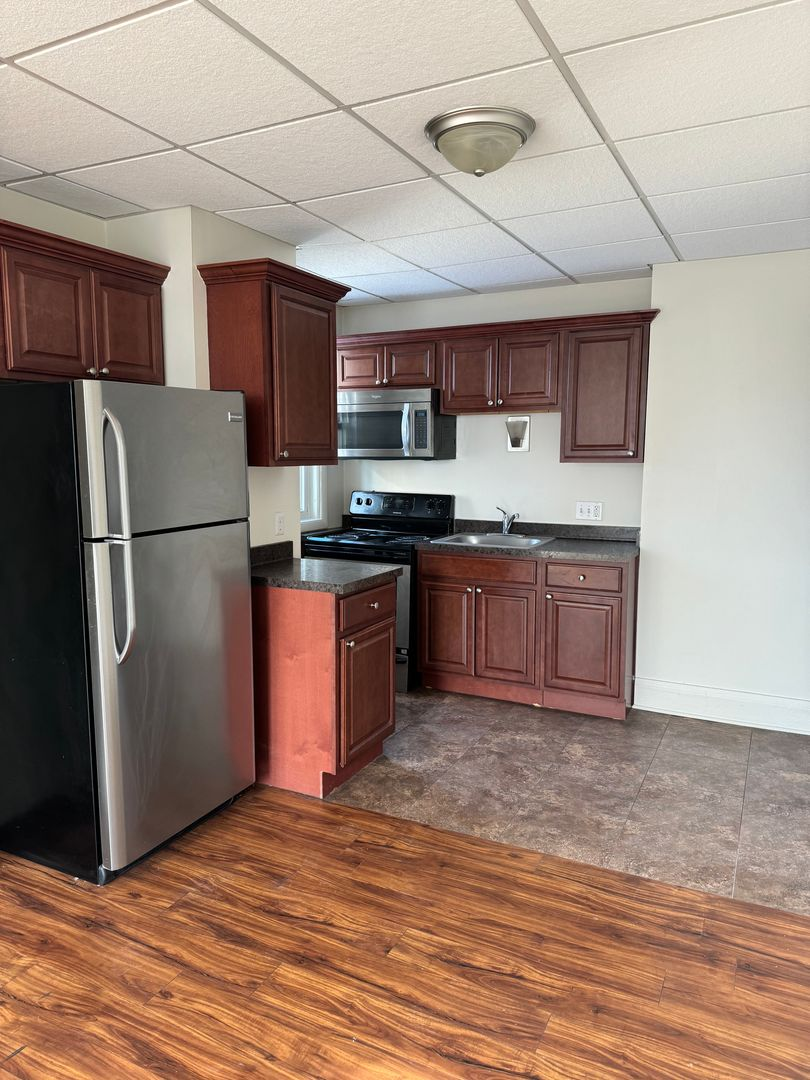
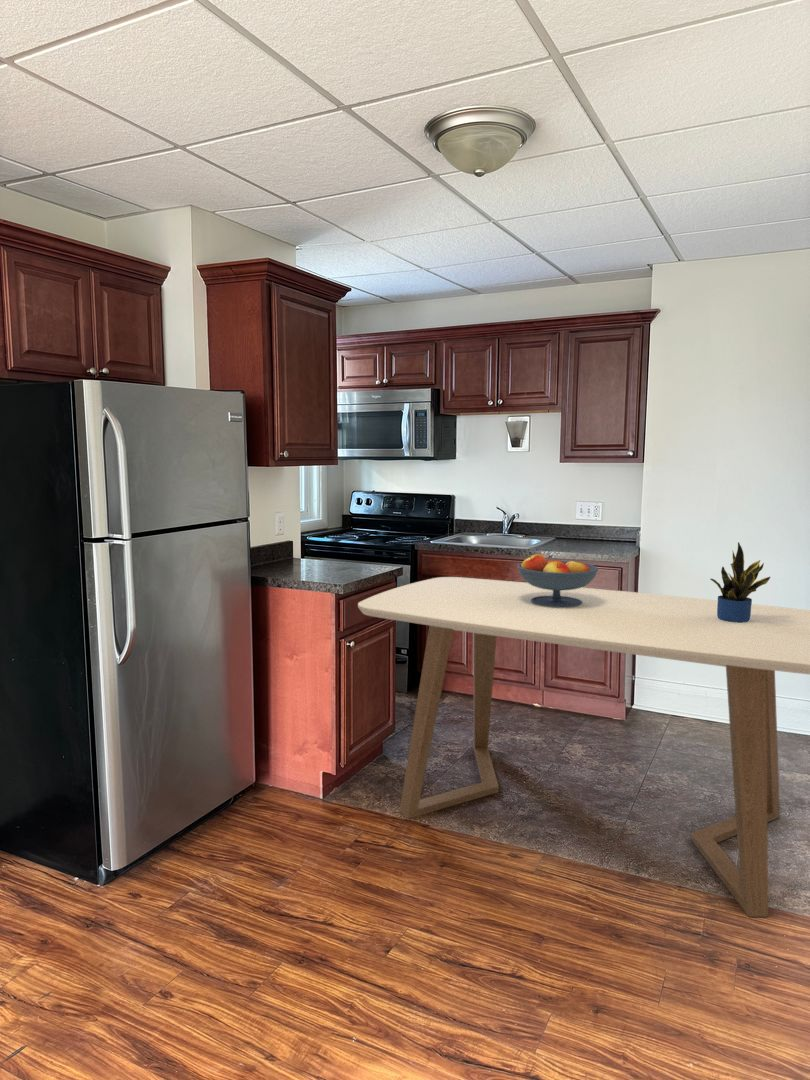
+ dining table [357,576,810,918]
+ fruit bowl [516,553,599,608]
+ potted plant [709,541,771,623]
